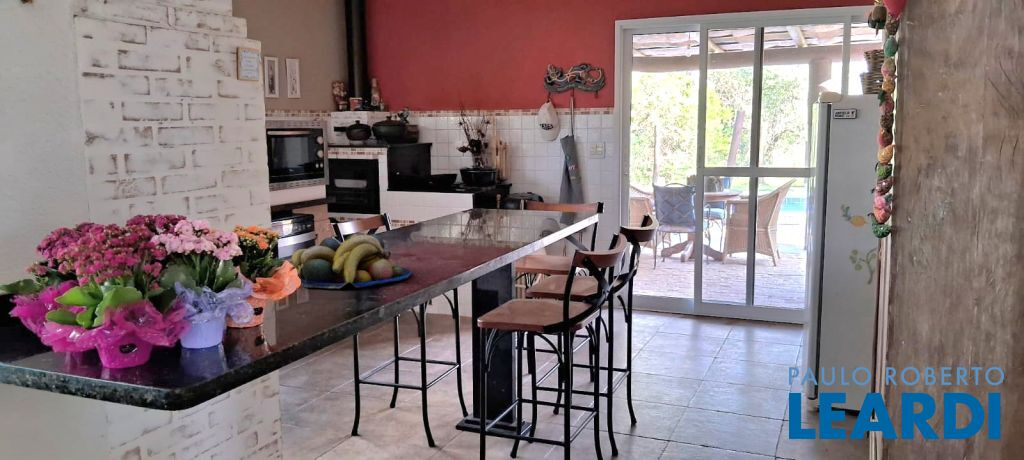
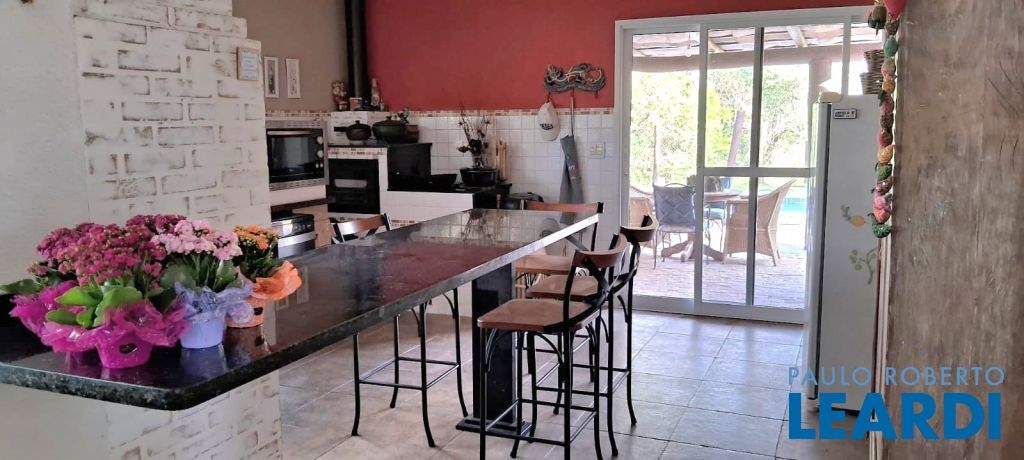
- fruit bowl [290,232,412,289]
